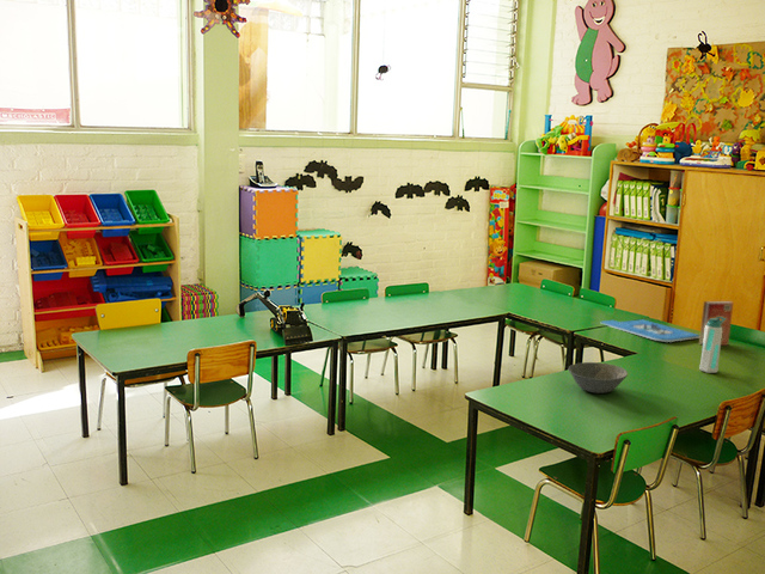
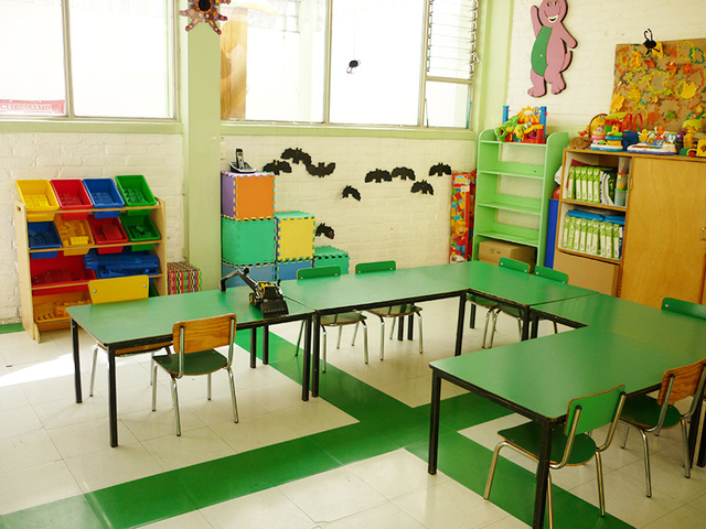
- water bottle [698,317,727,374]
- board game [600,318,700,343]
- bowl [567,361,629,395]
- book [698,300,734,347]
